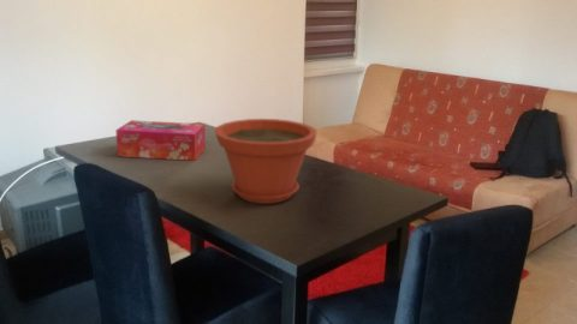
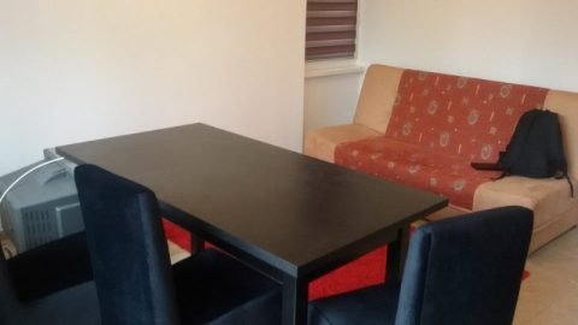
- plant pot [213,118,319,205]
- tissue box [114,119,207,162]
